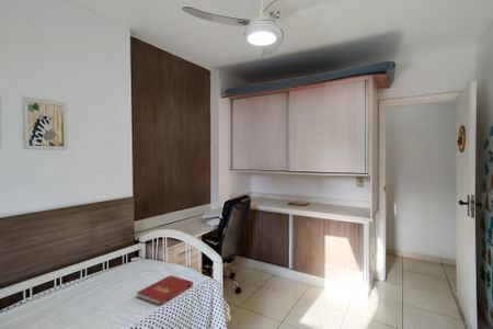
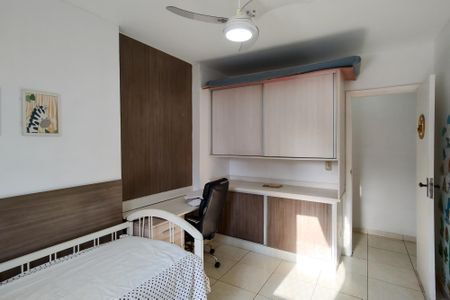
- book [136,274,194,307]
